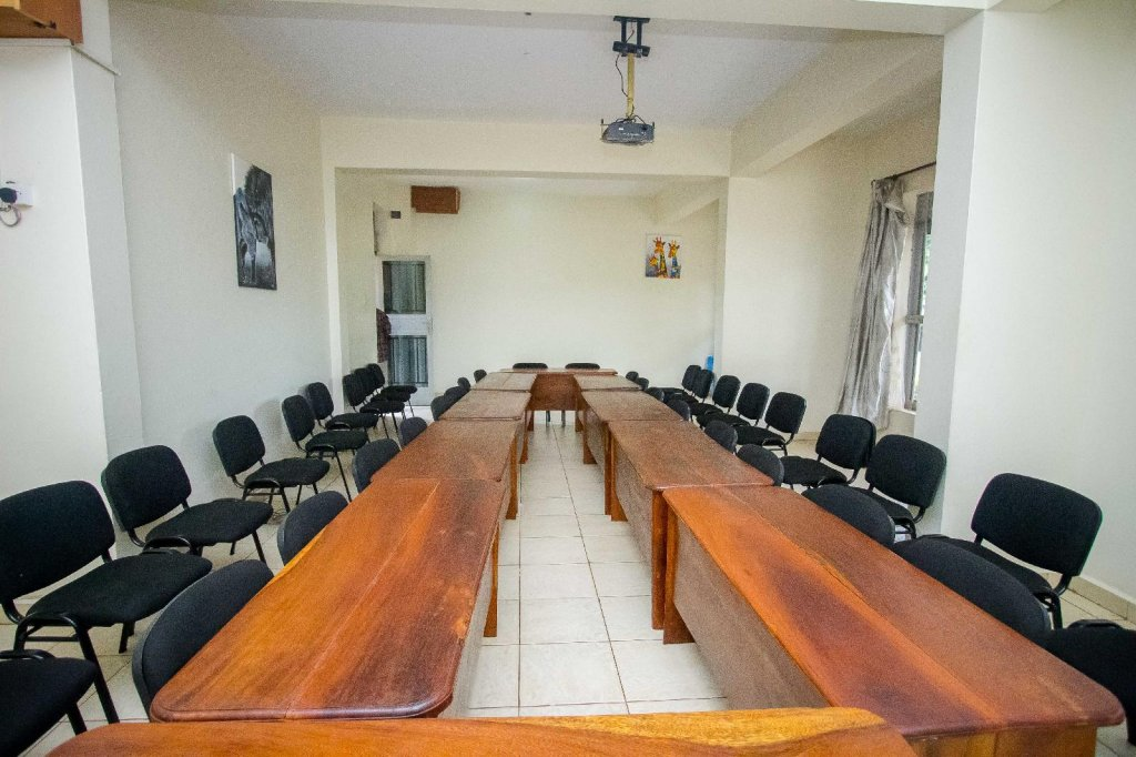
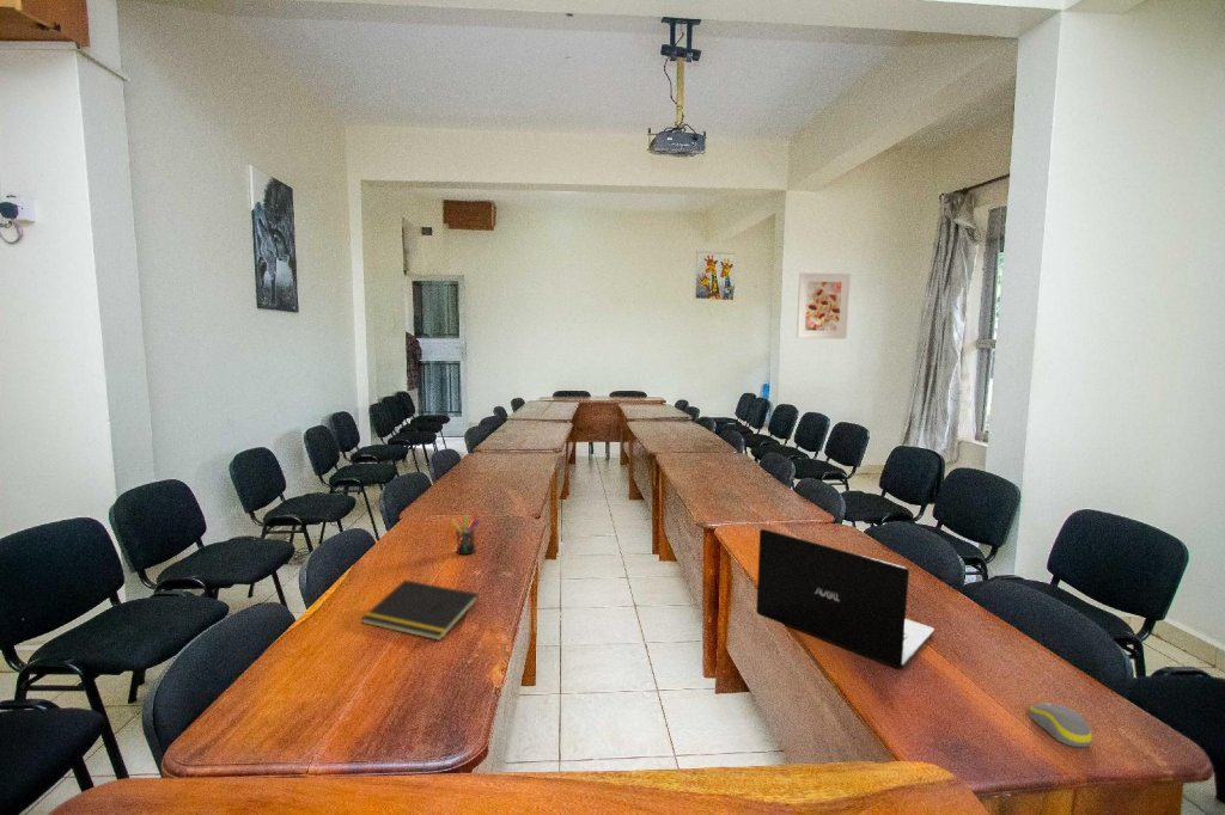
+ computer mouse [1029,701,1093,748]
+ notepad [360,578,480,642]
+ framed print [796,272,851,339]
+ laptop [755,528,935,670]
+ pen holder [451,513,481,556]
